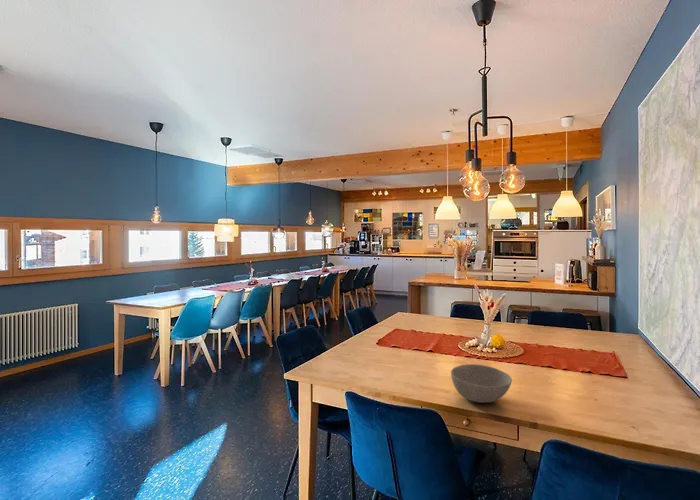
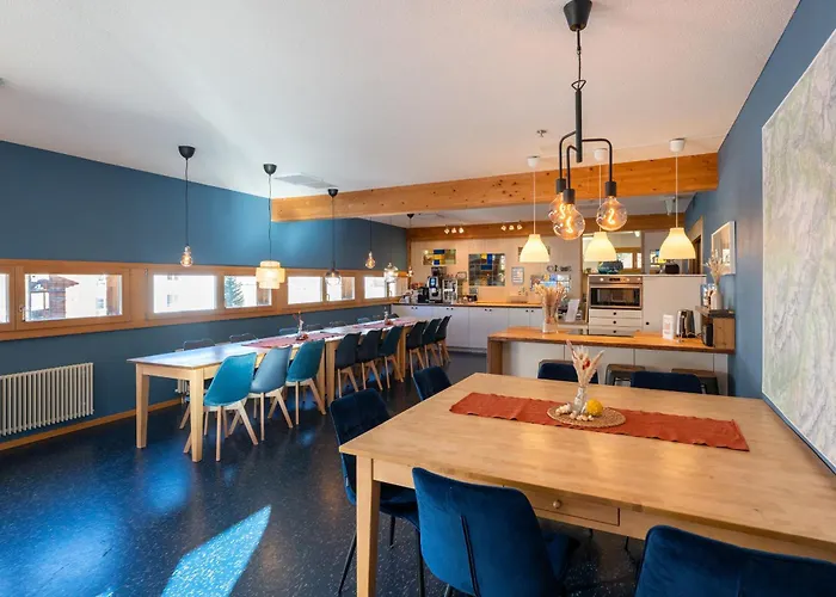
- bowl [450,363,513,404]
